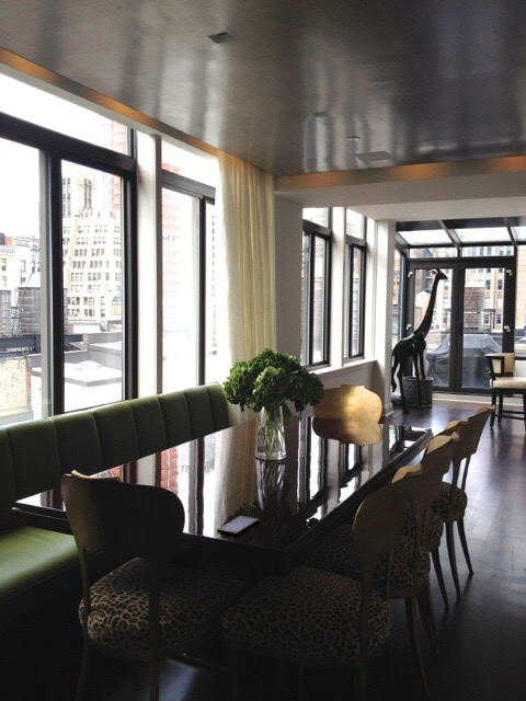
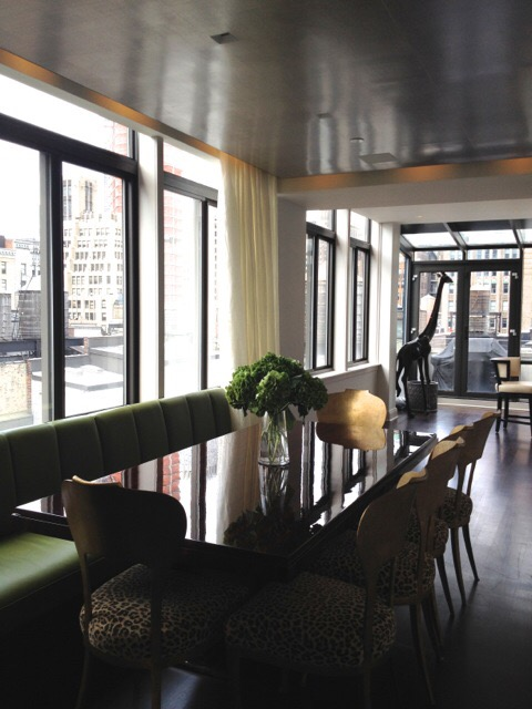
- smartphone [216,515,260,536]
